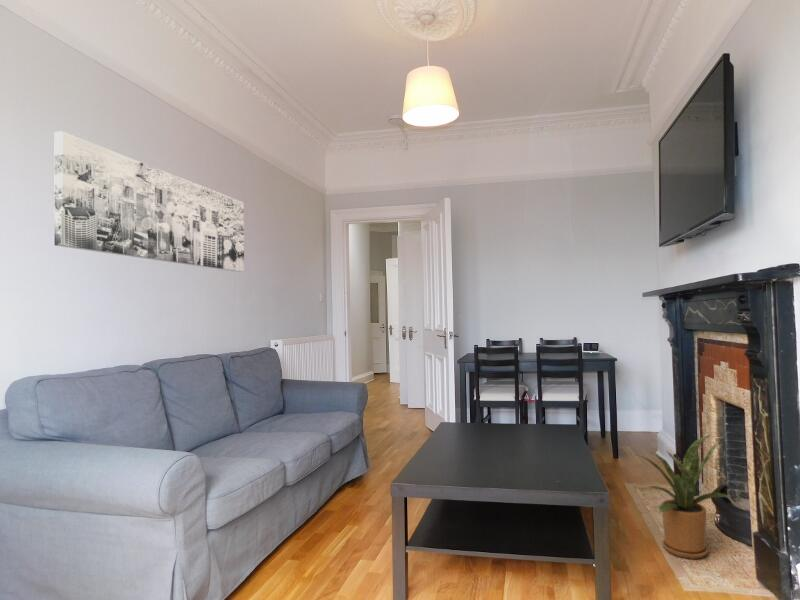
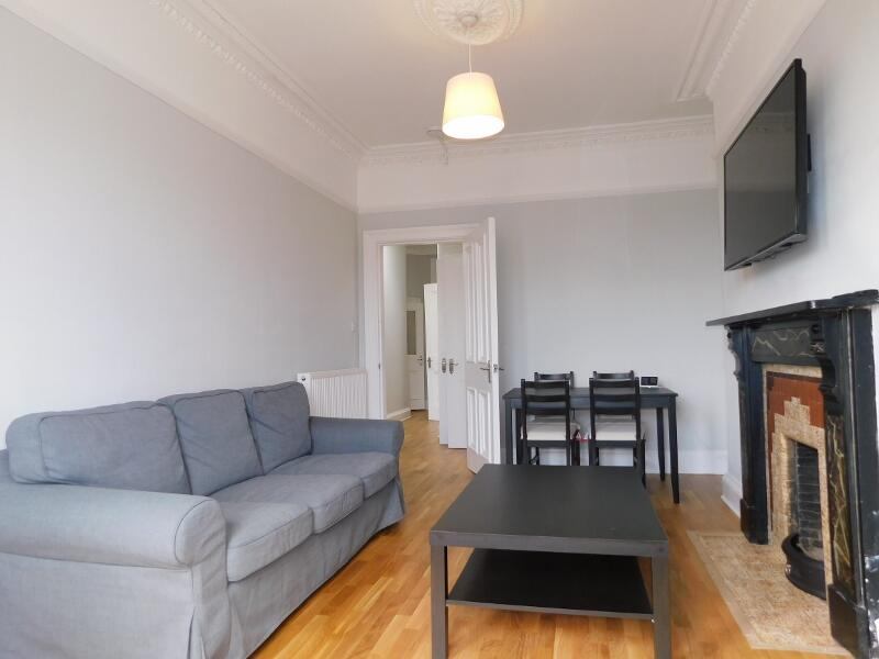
- house plant [628,434,731,560]
- wall art [53,130,245,273]
